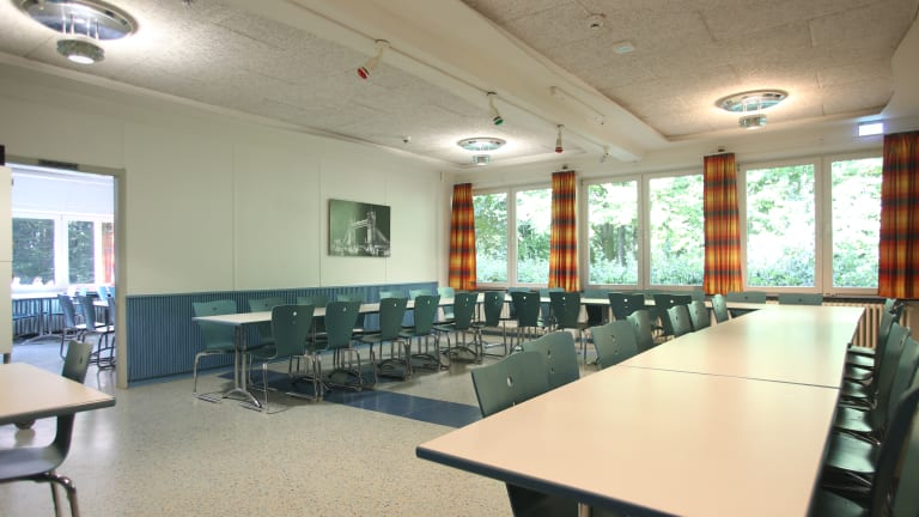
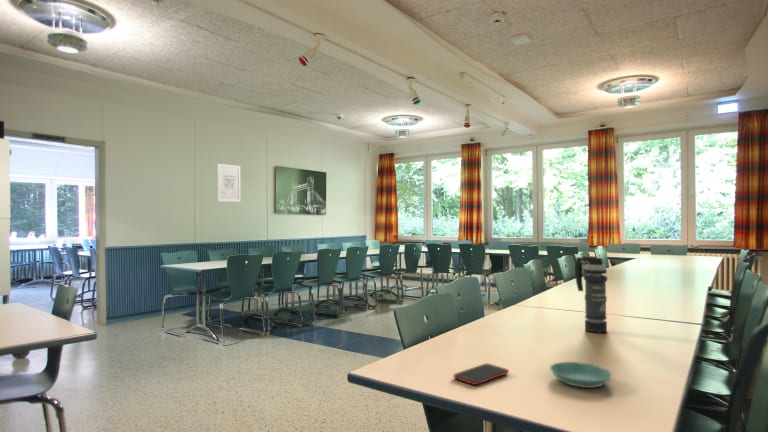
+ wall art [216,163,242,203]
+ cell phone [453,362,510,386]
+ smoke grenade [574,255,608,334]
+ saucer [549,361,613,389]
